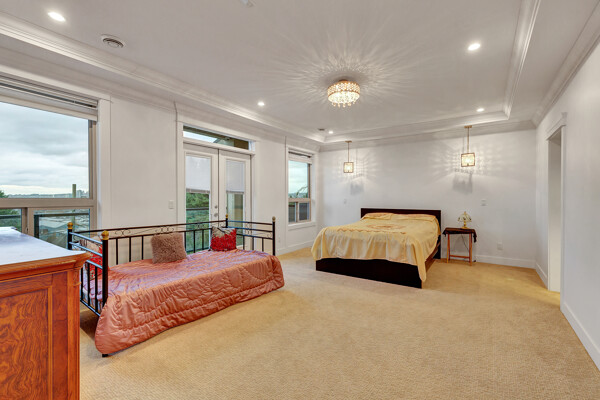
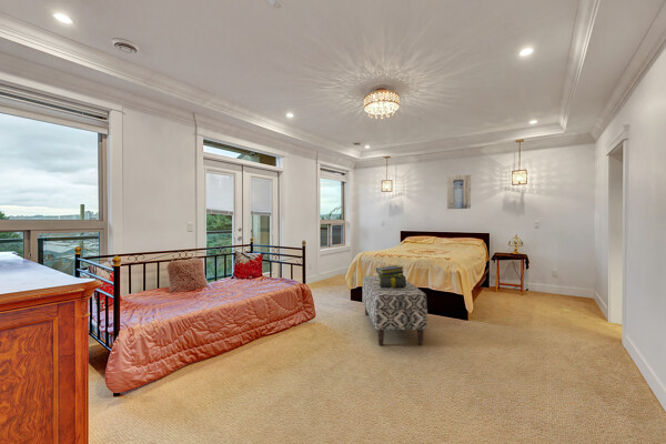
+ bench [362,275,428,346]
+ wall art [446,174,472,210]
+ stack of books [375,264,407,287]
